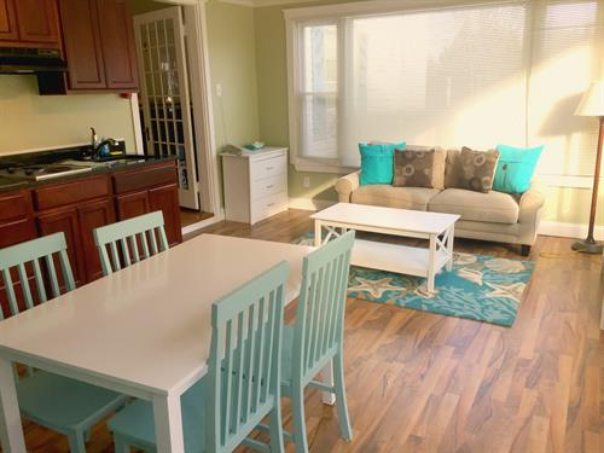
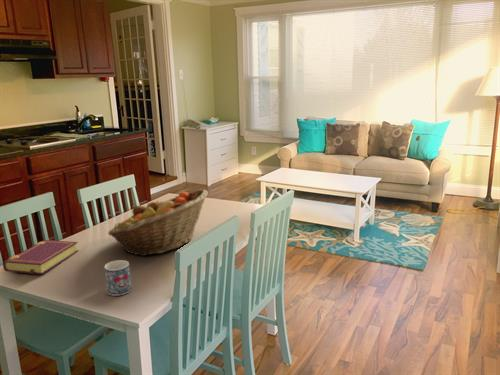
+ mug [104,259,132,297]
+ book [2,239,79,275]
+ fruit basket [107,188,209,257]
